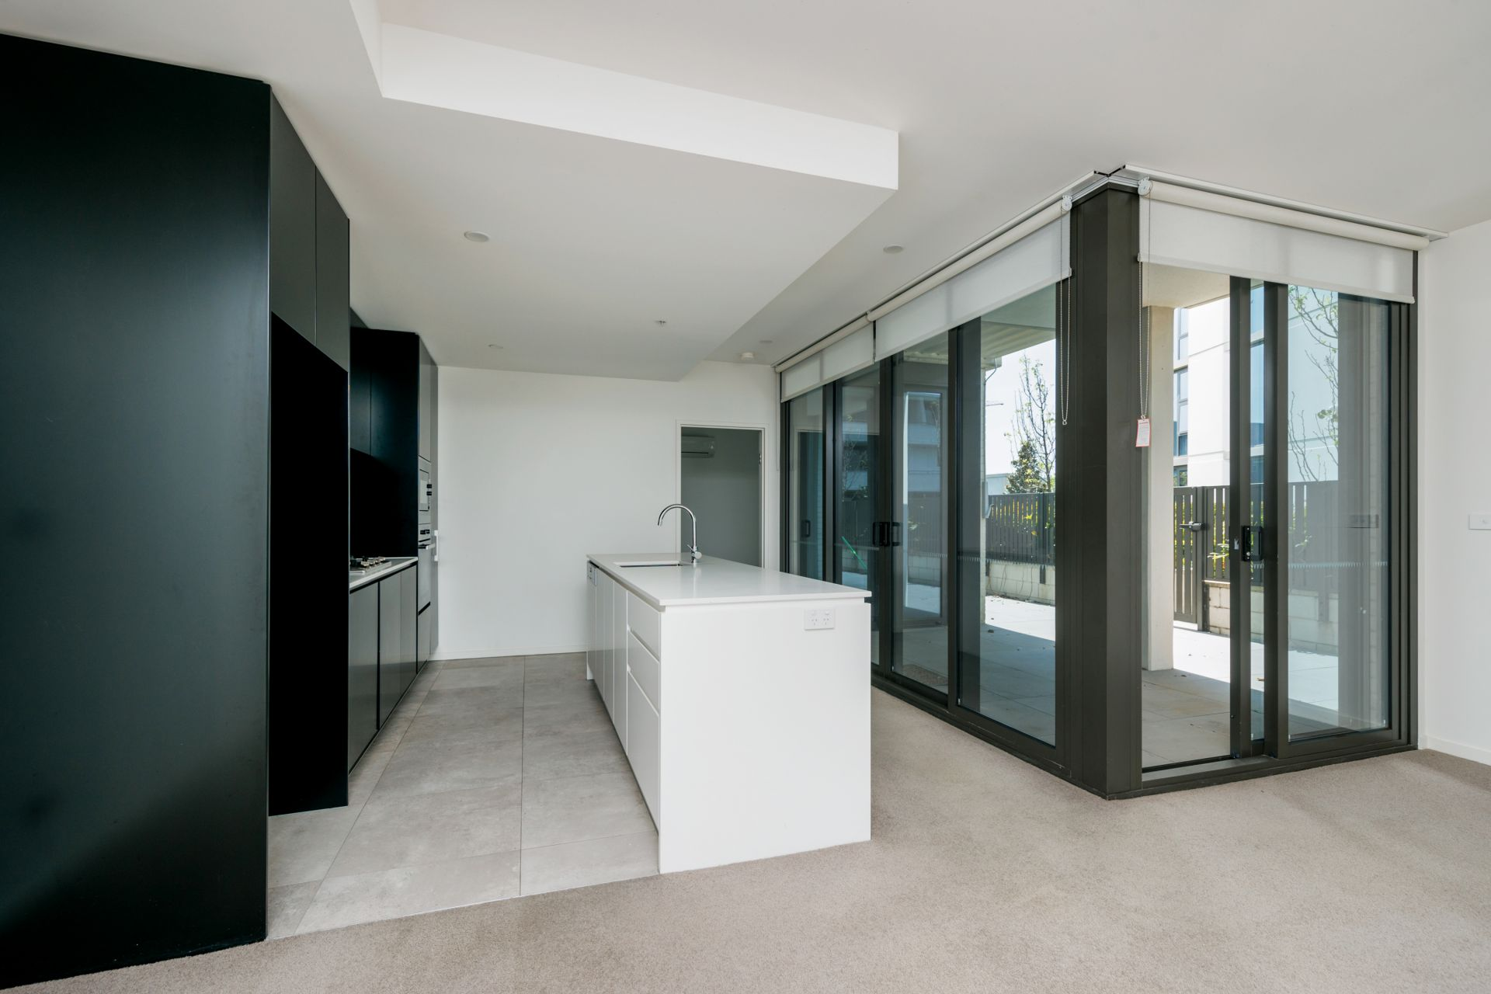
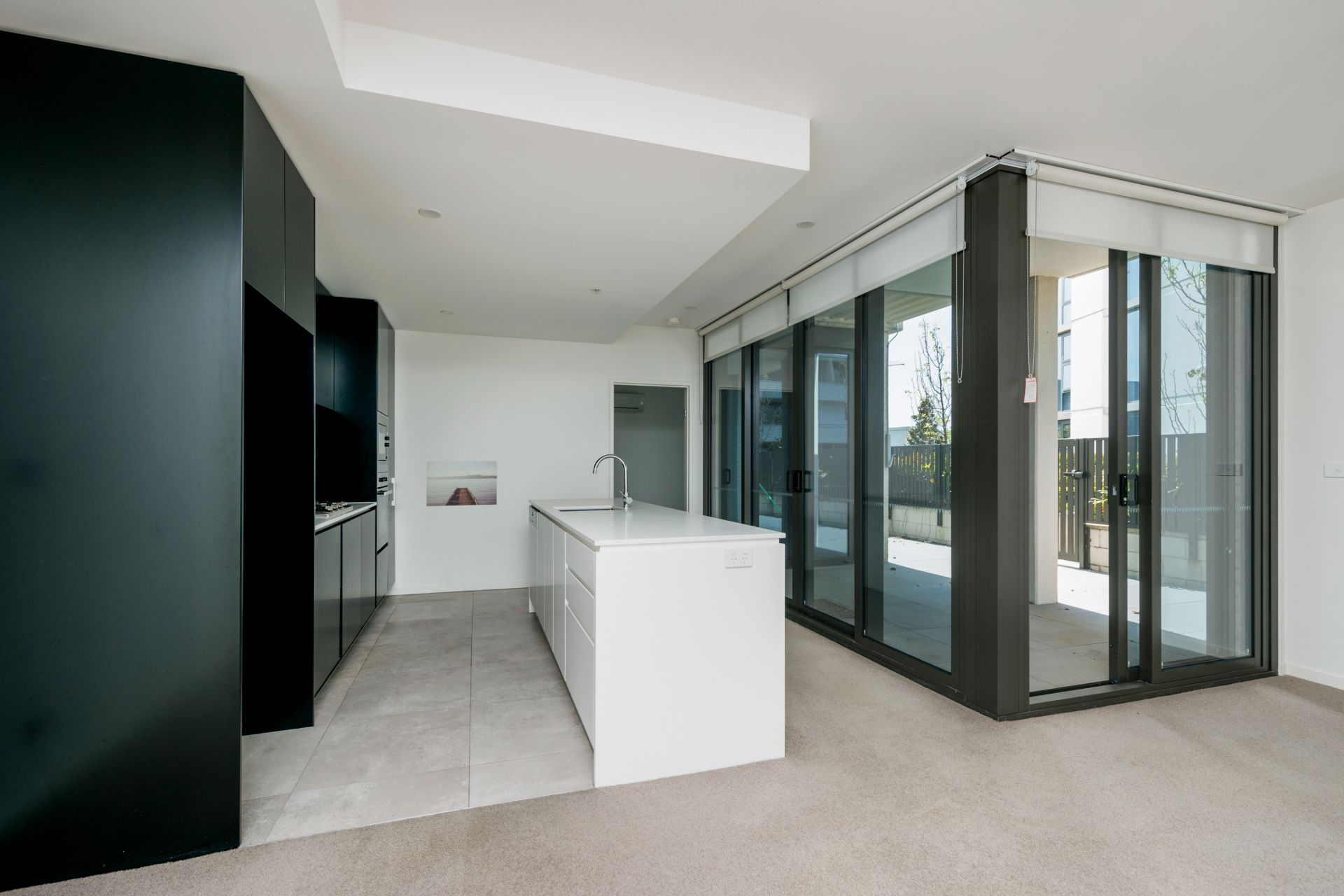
+ wall art [426,461,498,507]
